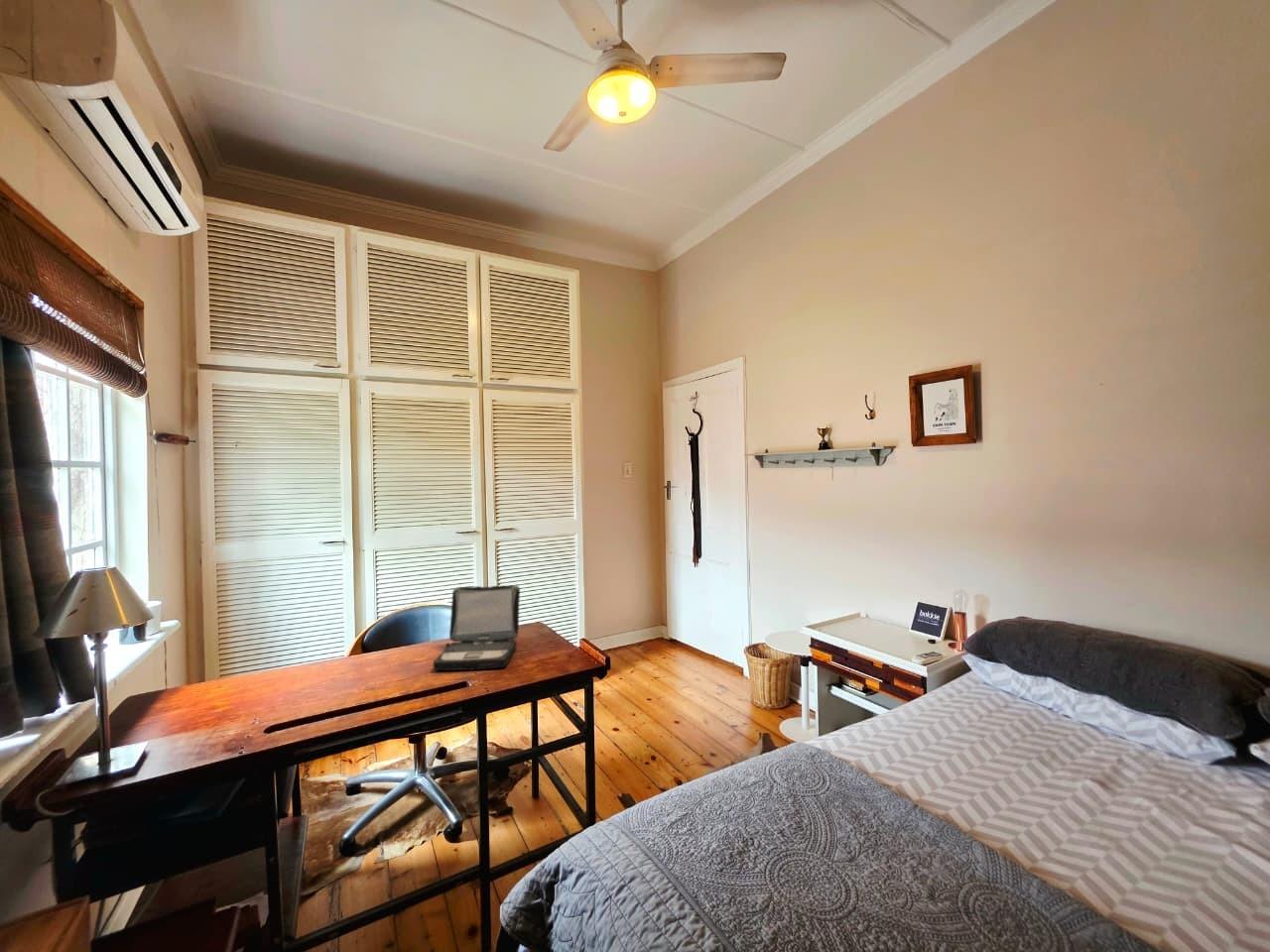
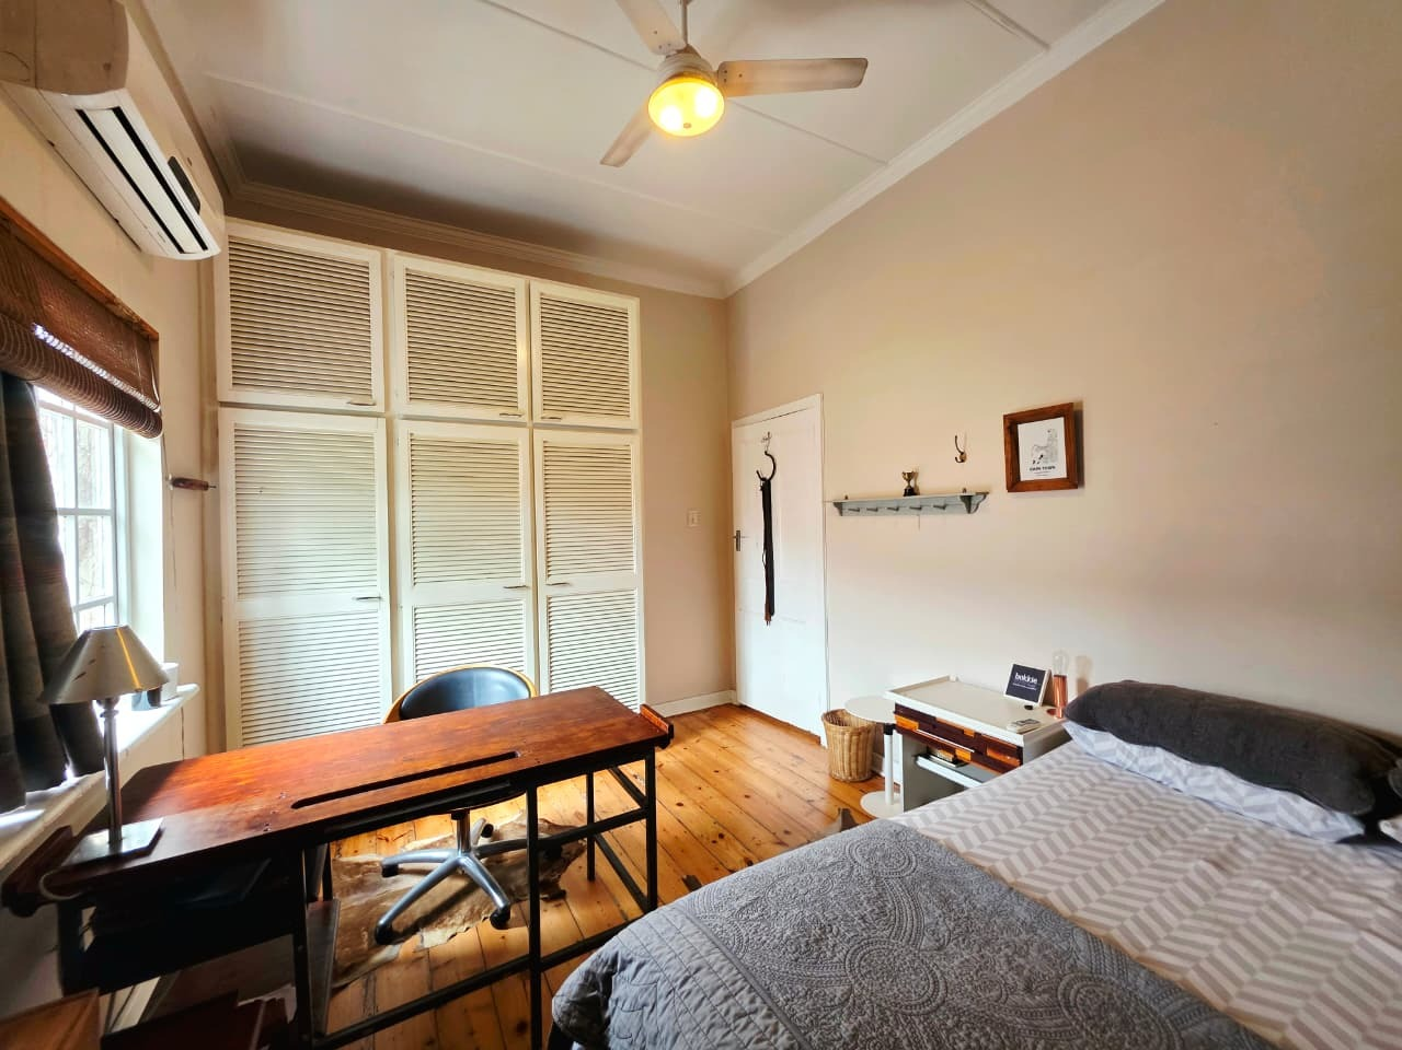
- laptop [433,584,521,671]
